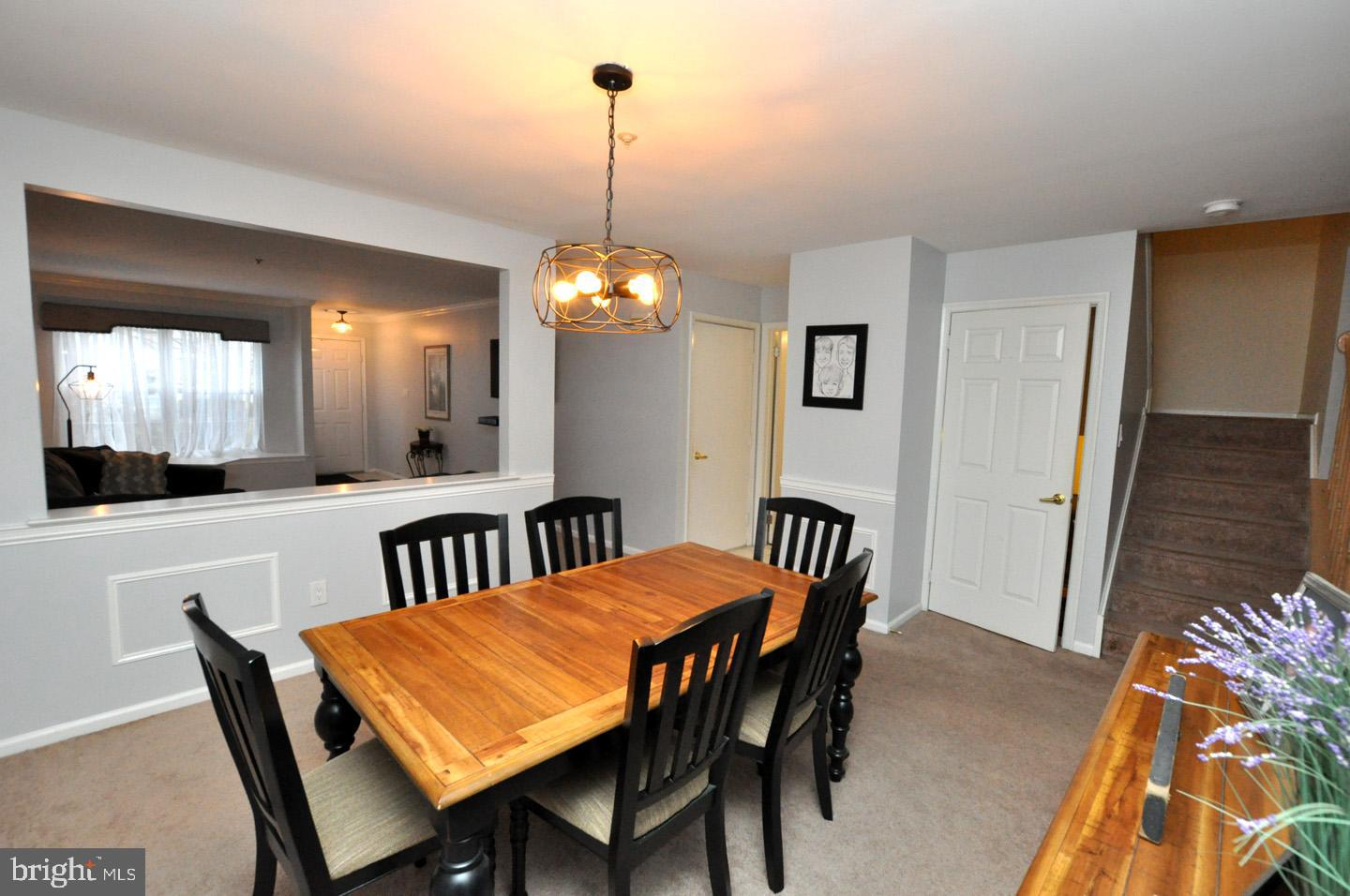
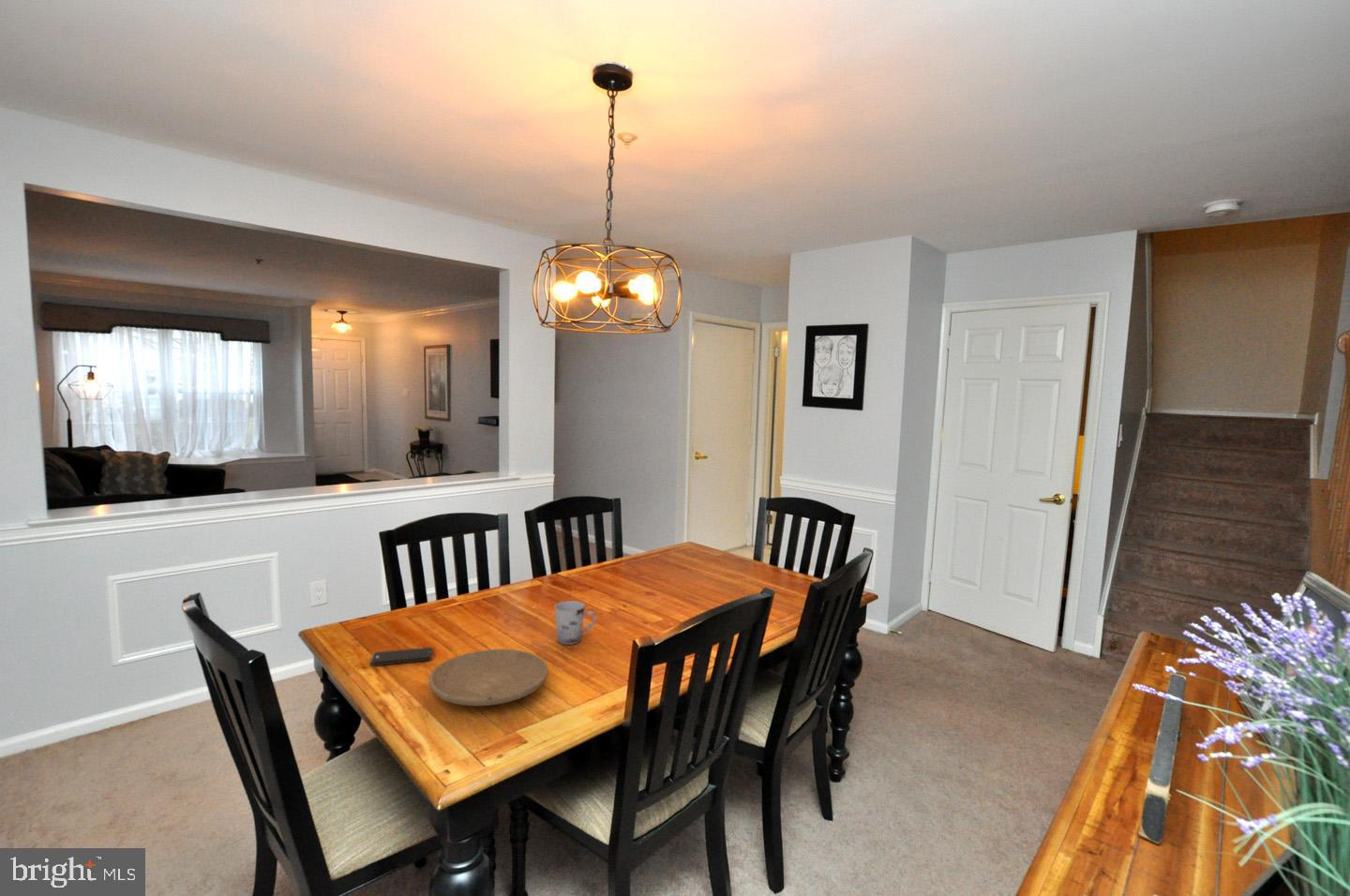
+ cup [554,600,597,646]
+ plate [428,648,549,707]
+ smartphone [369,647,434,666]
